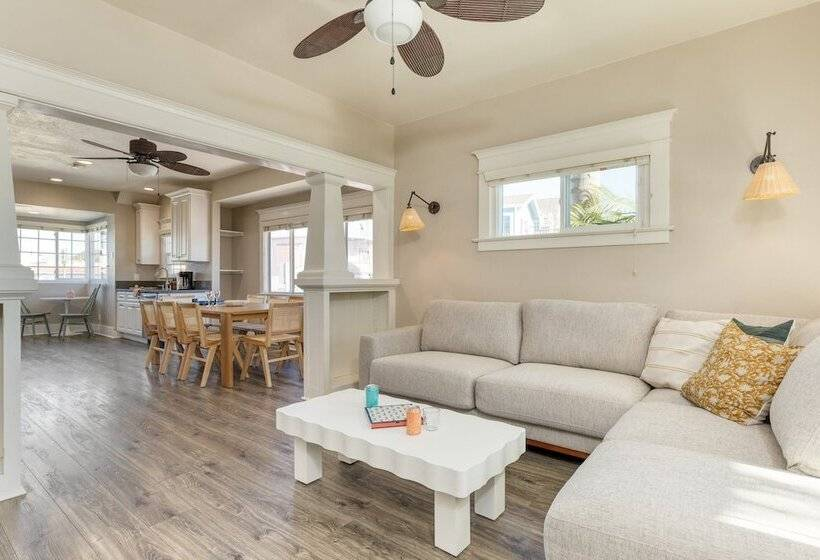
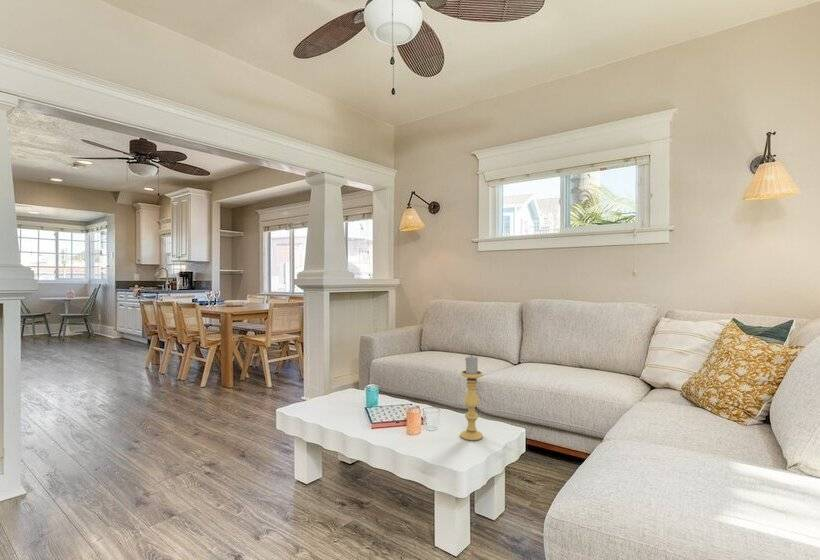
+ candle holder [459,354,484,441]
